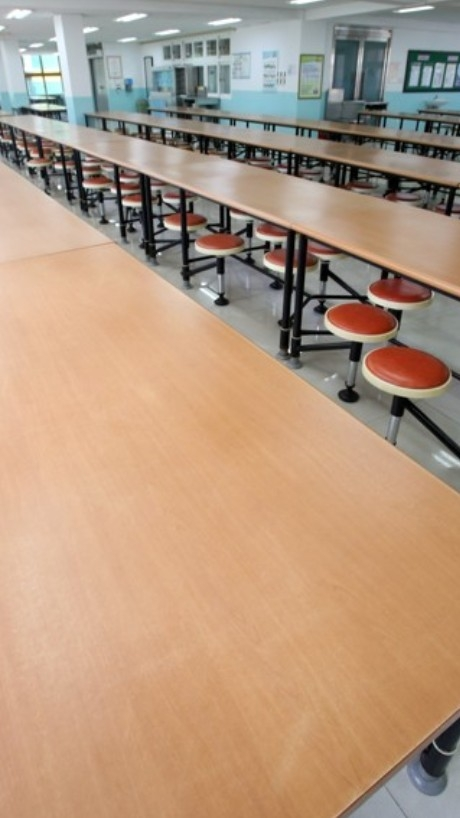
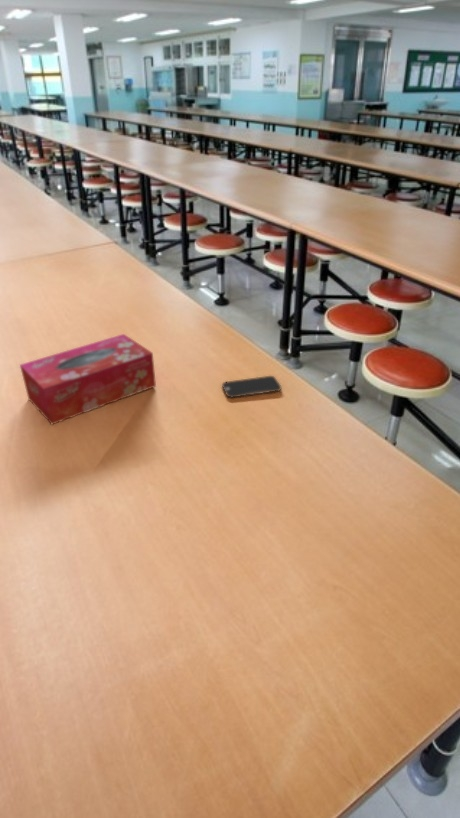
+ smartphone [221,375,282,399]
+ tissue box [19,333,157,425]
